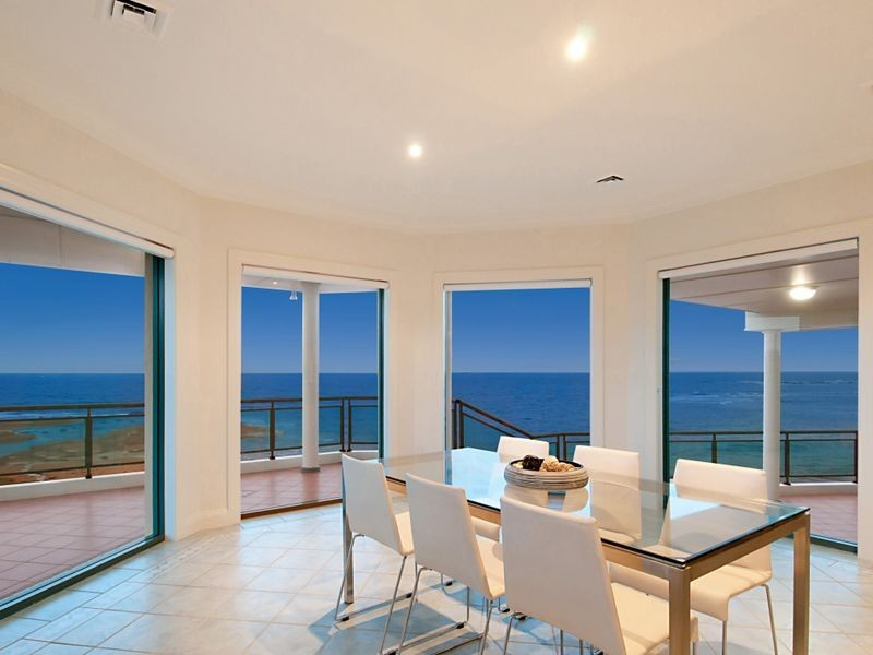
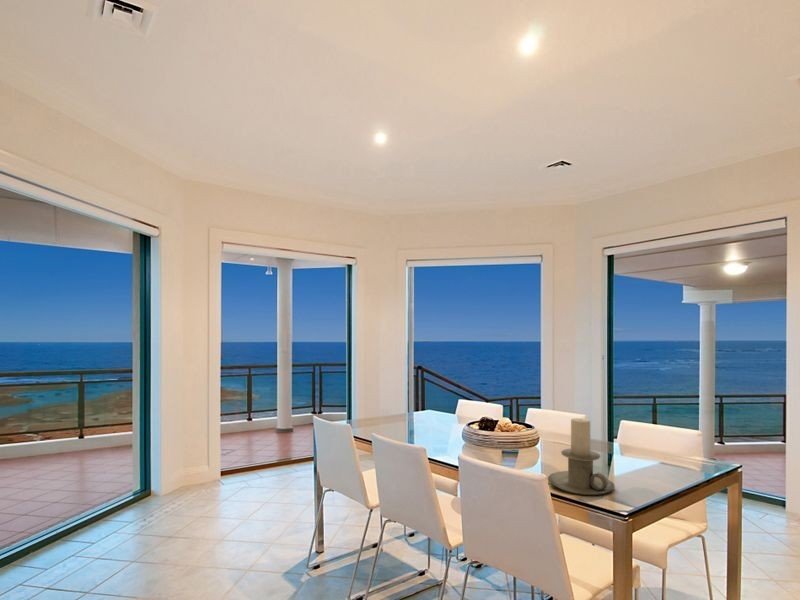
+ candle holder [547,417,616,496]
